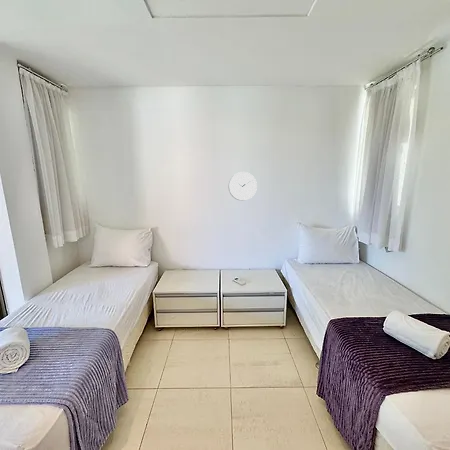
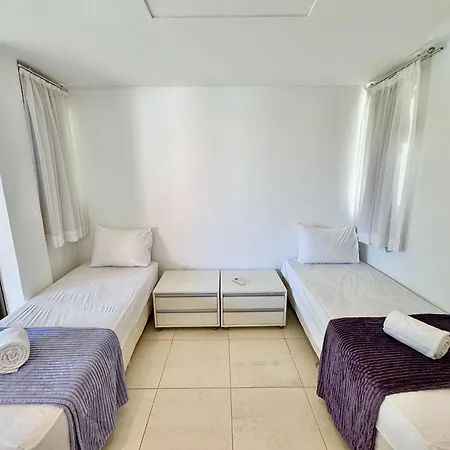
- wall clock [227,171,258,202]
